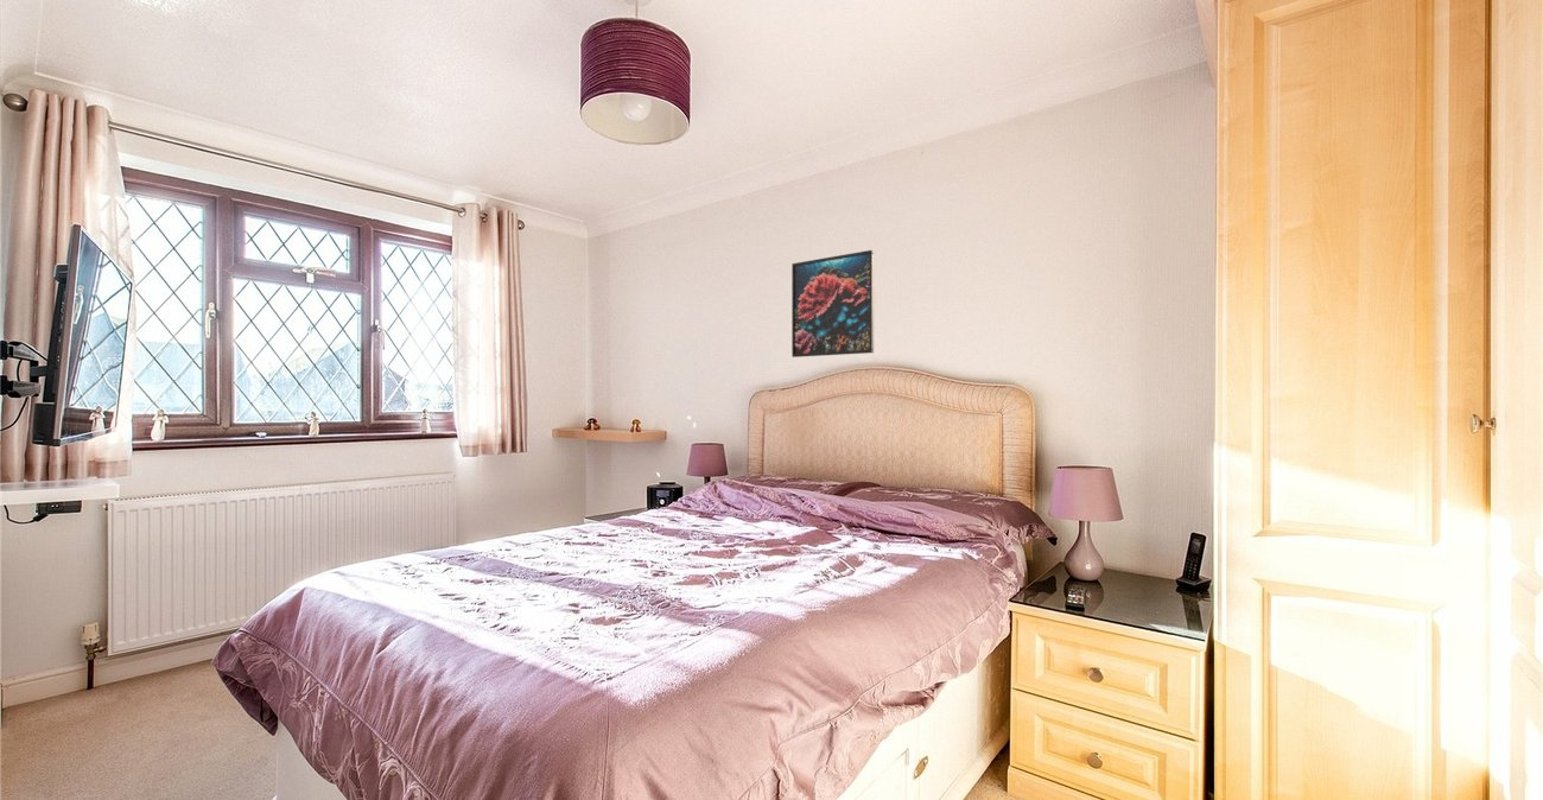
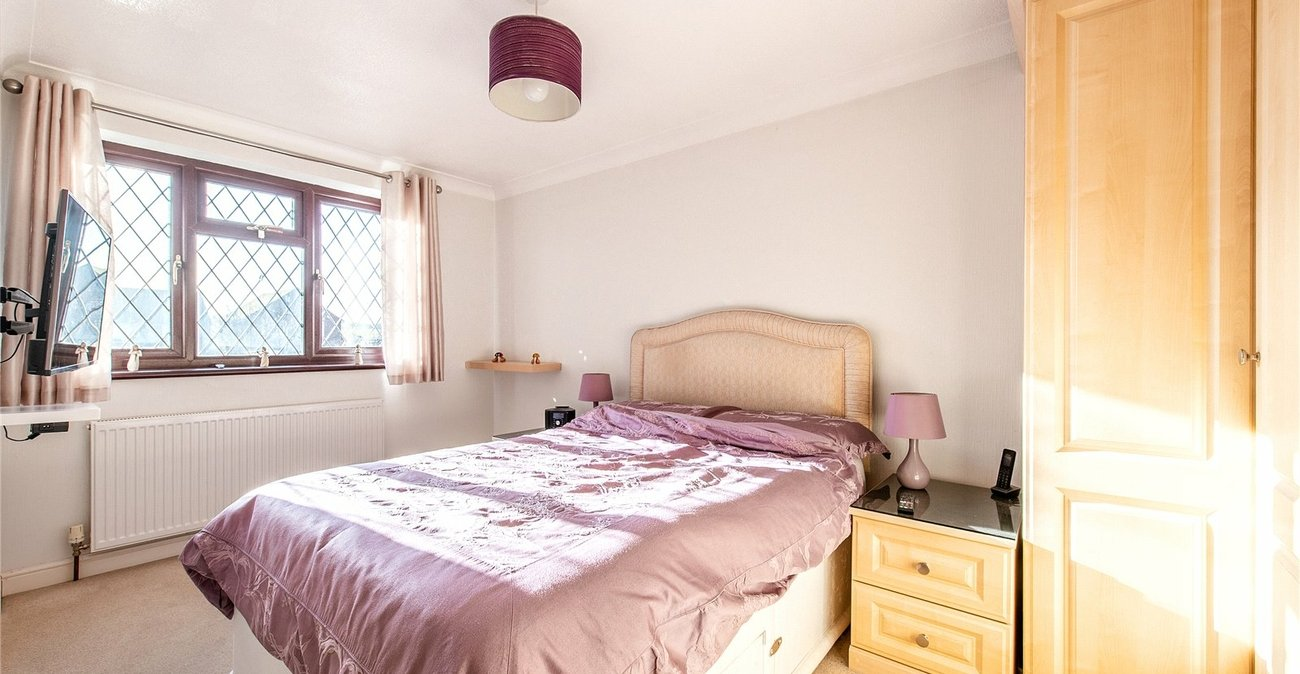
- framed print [790,249,875,358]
